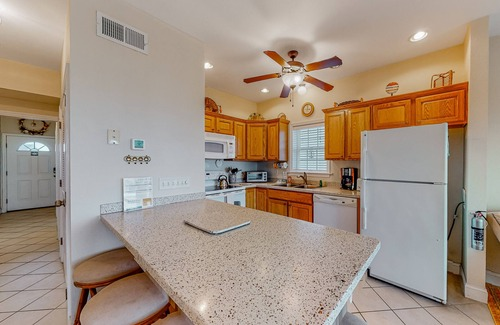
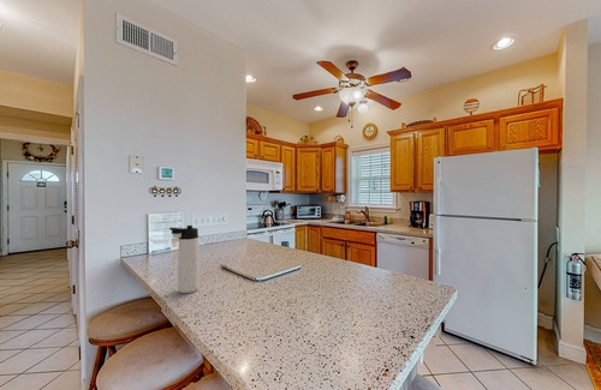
+ thermos bottle [168,224,201,294]
